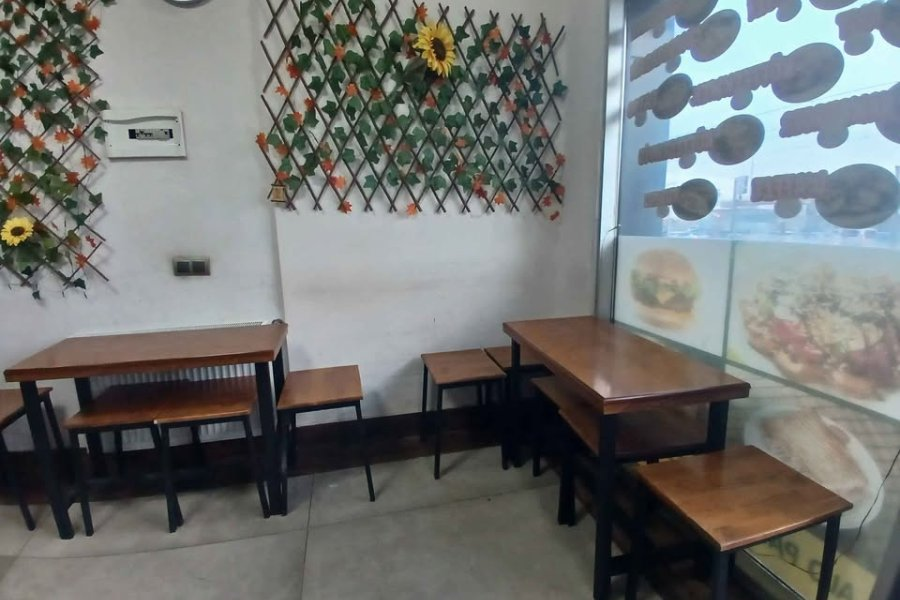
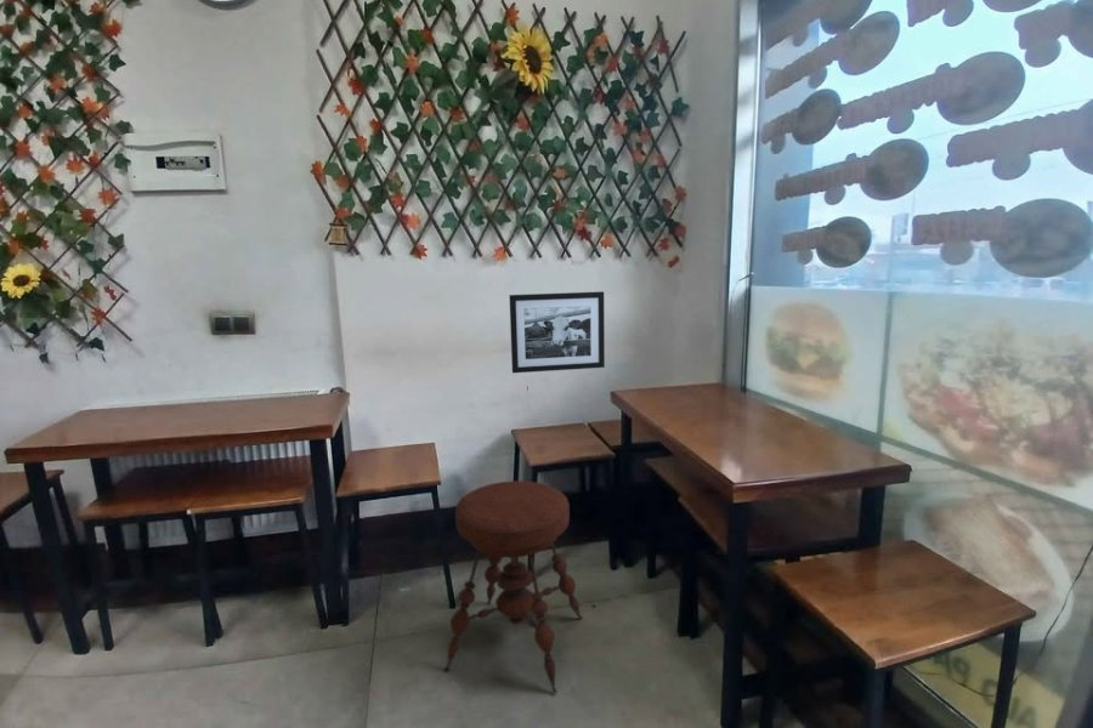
+ picture frame [508,290,606,374]
+ stool [443,479,584,695]
